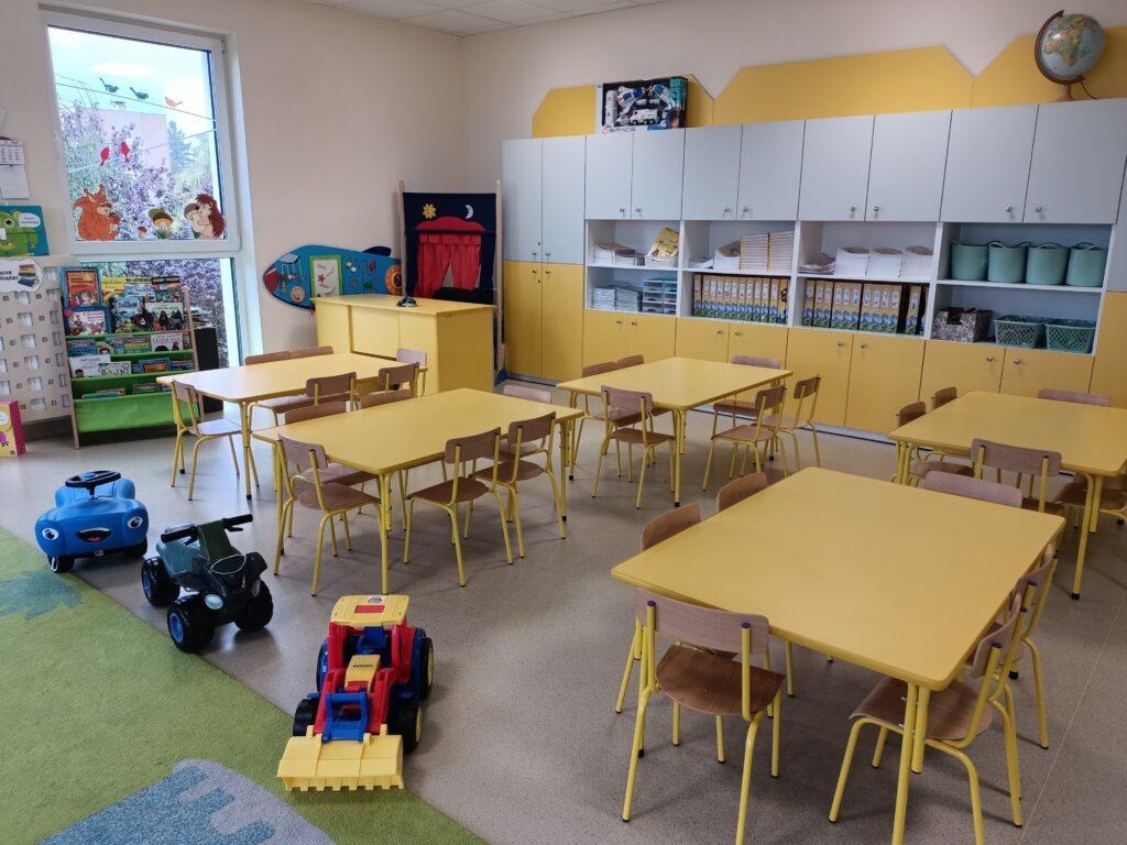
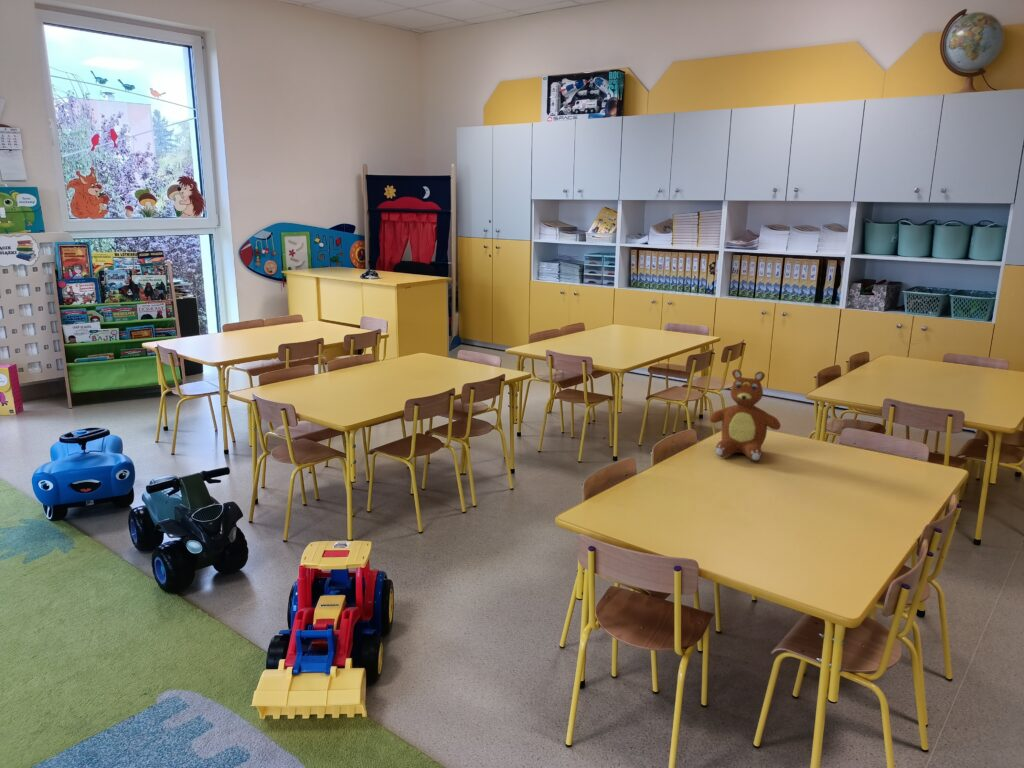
+ teddy bear [709,368,782,462]
